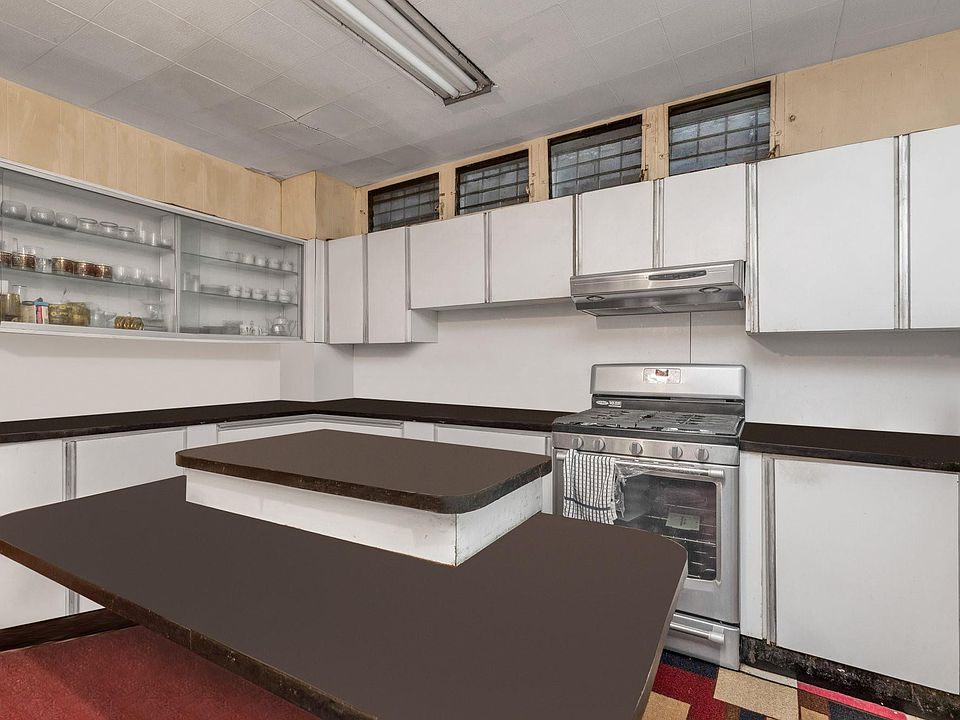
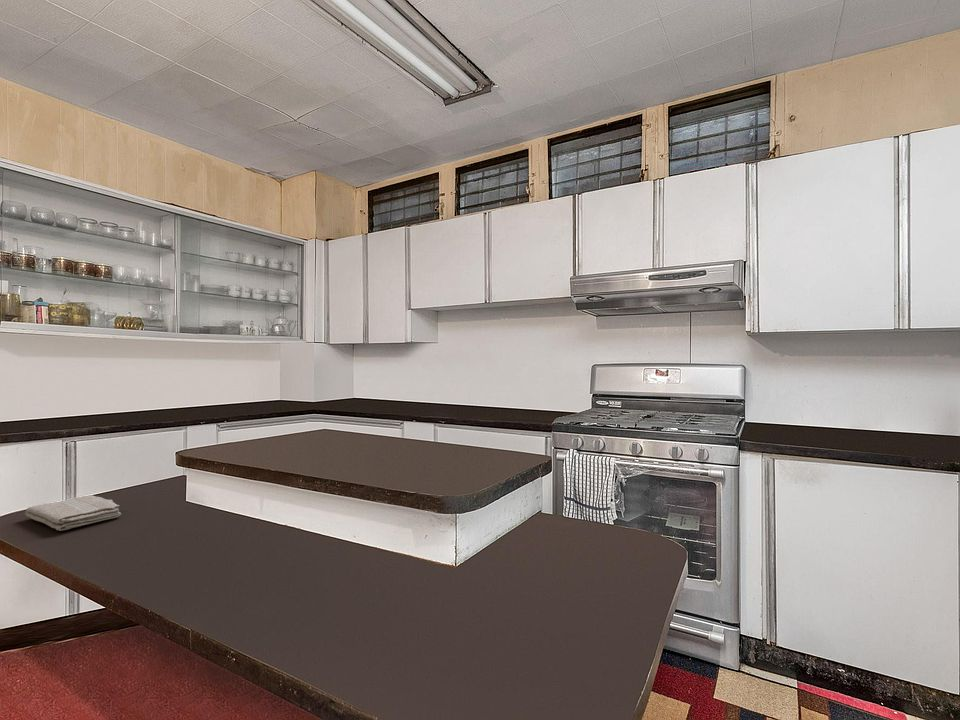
+ washcloth [24,494,122,532]
